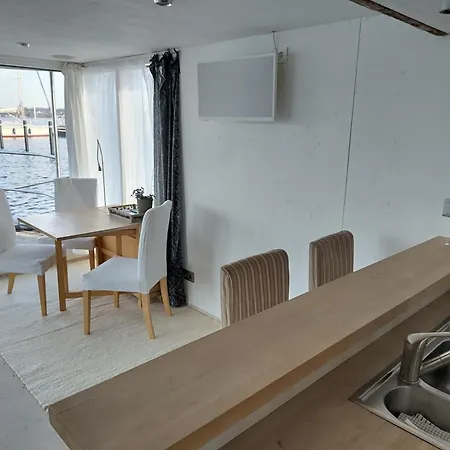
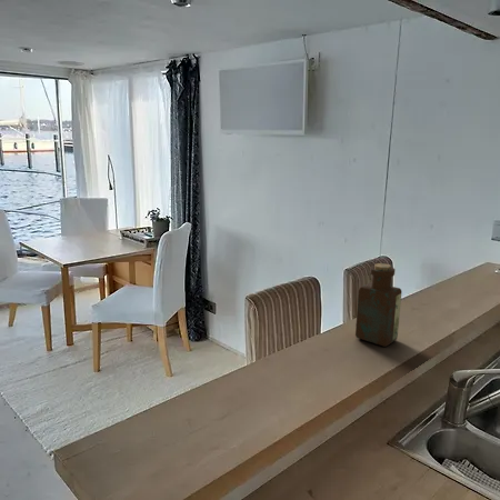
+ bottle [354,262,402,348]
